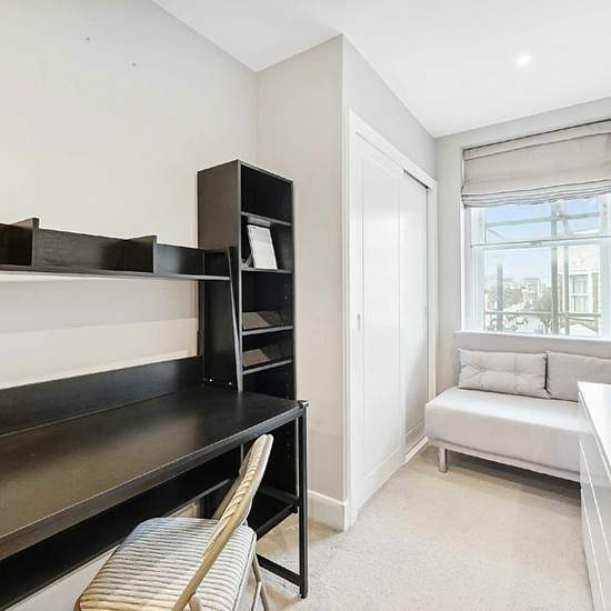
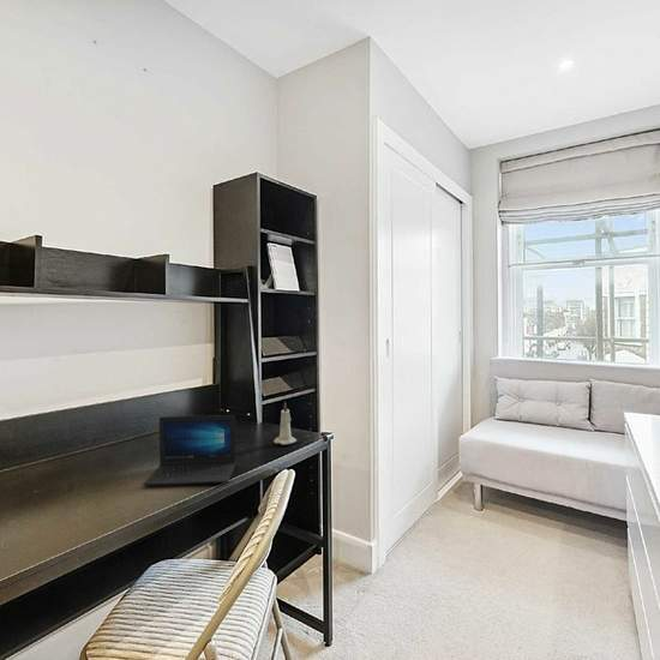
+ laptop [143,414,236,487]
+ candle [272,401,298,445]
